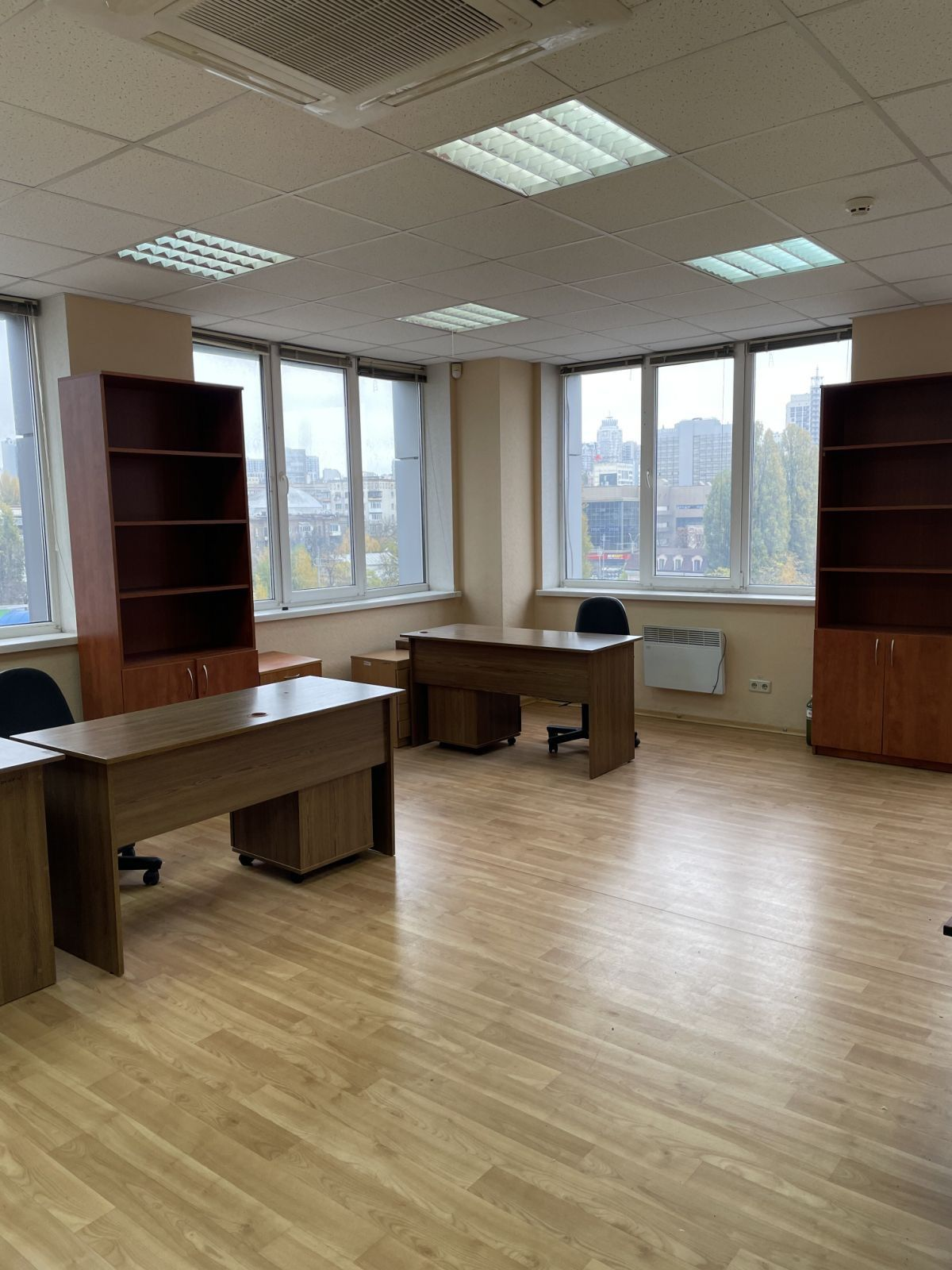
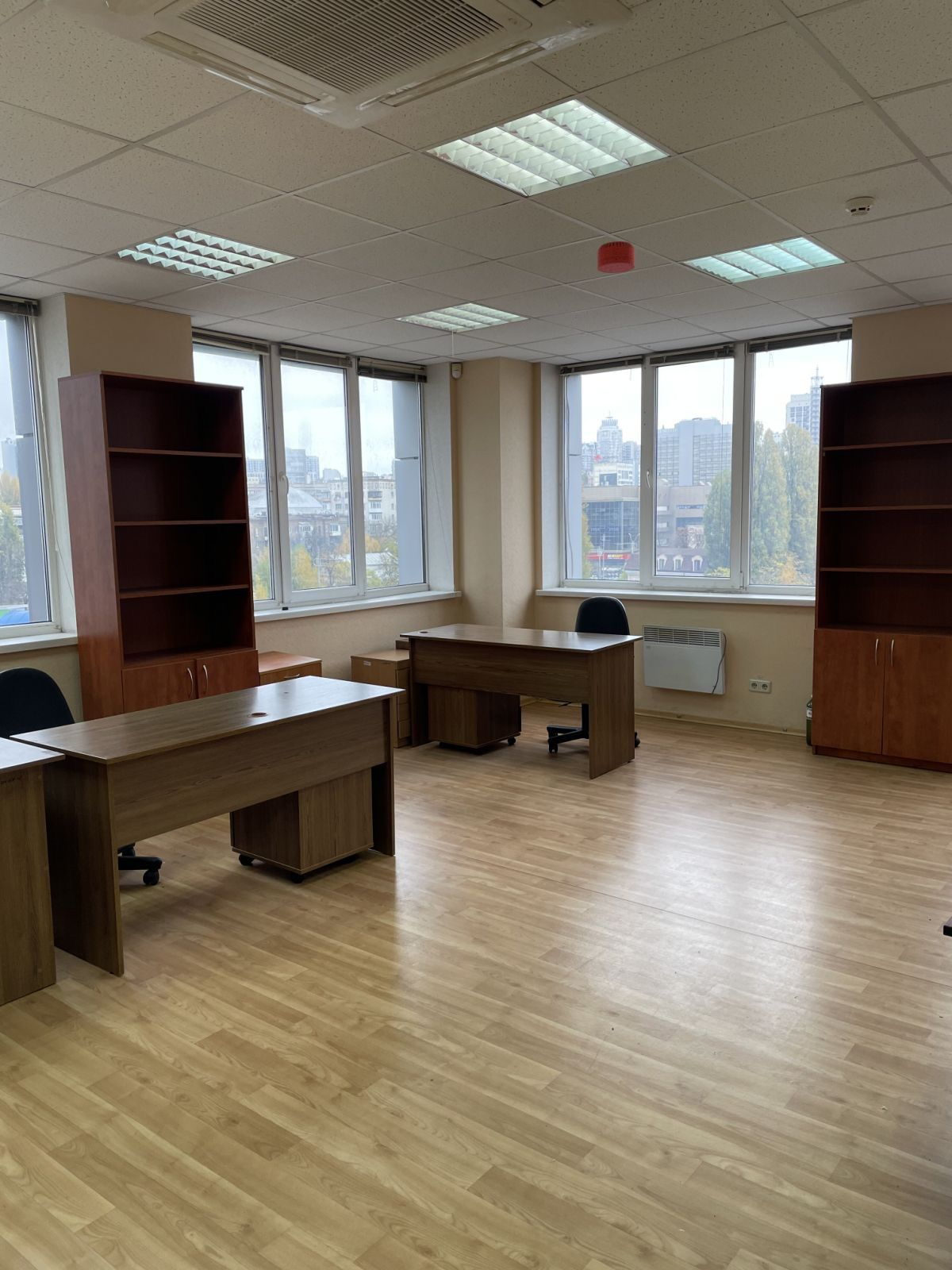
+ smoke detector [597,241,635,274]
